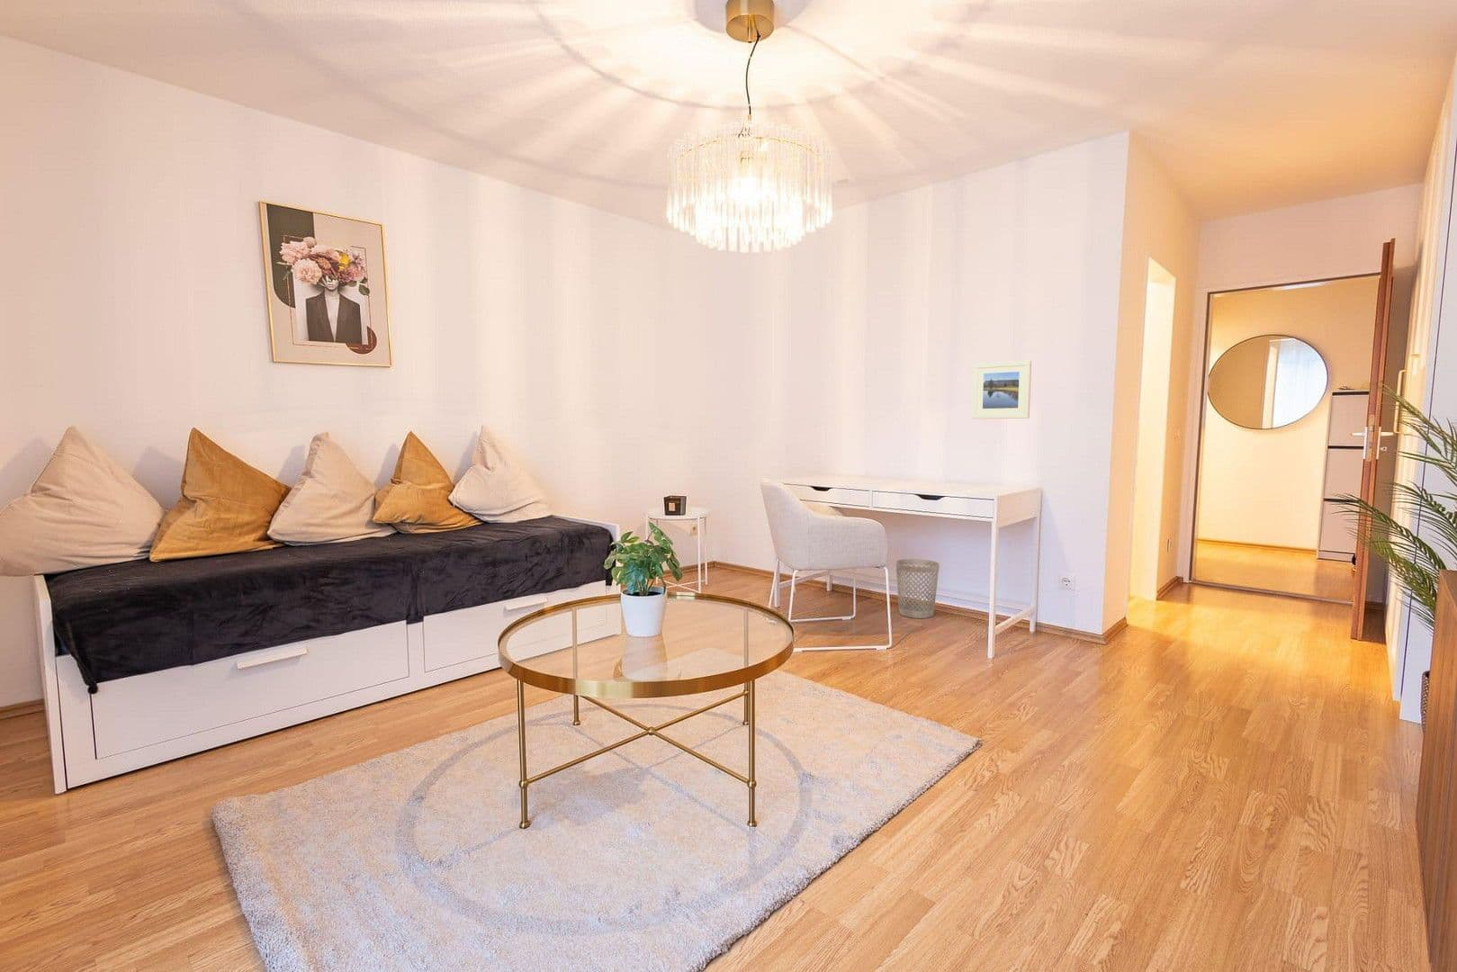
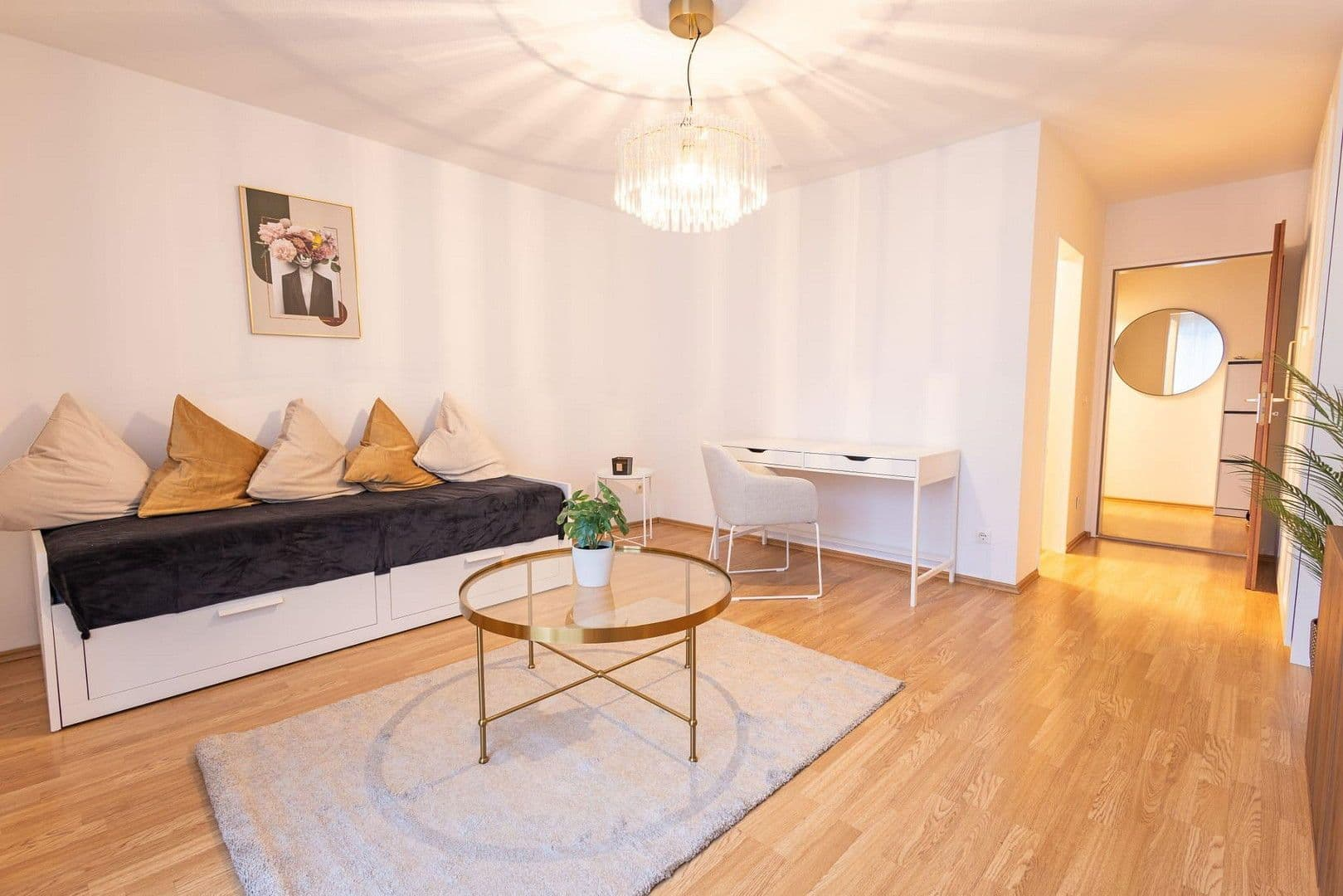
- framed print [971,359,1032,420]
- wastebasket [895,558,941,619]
